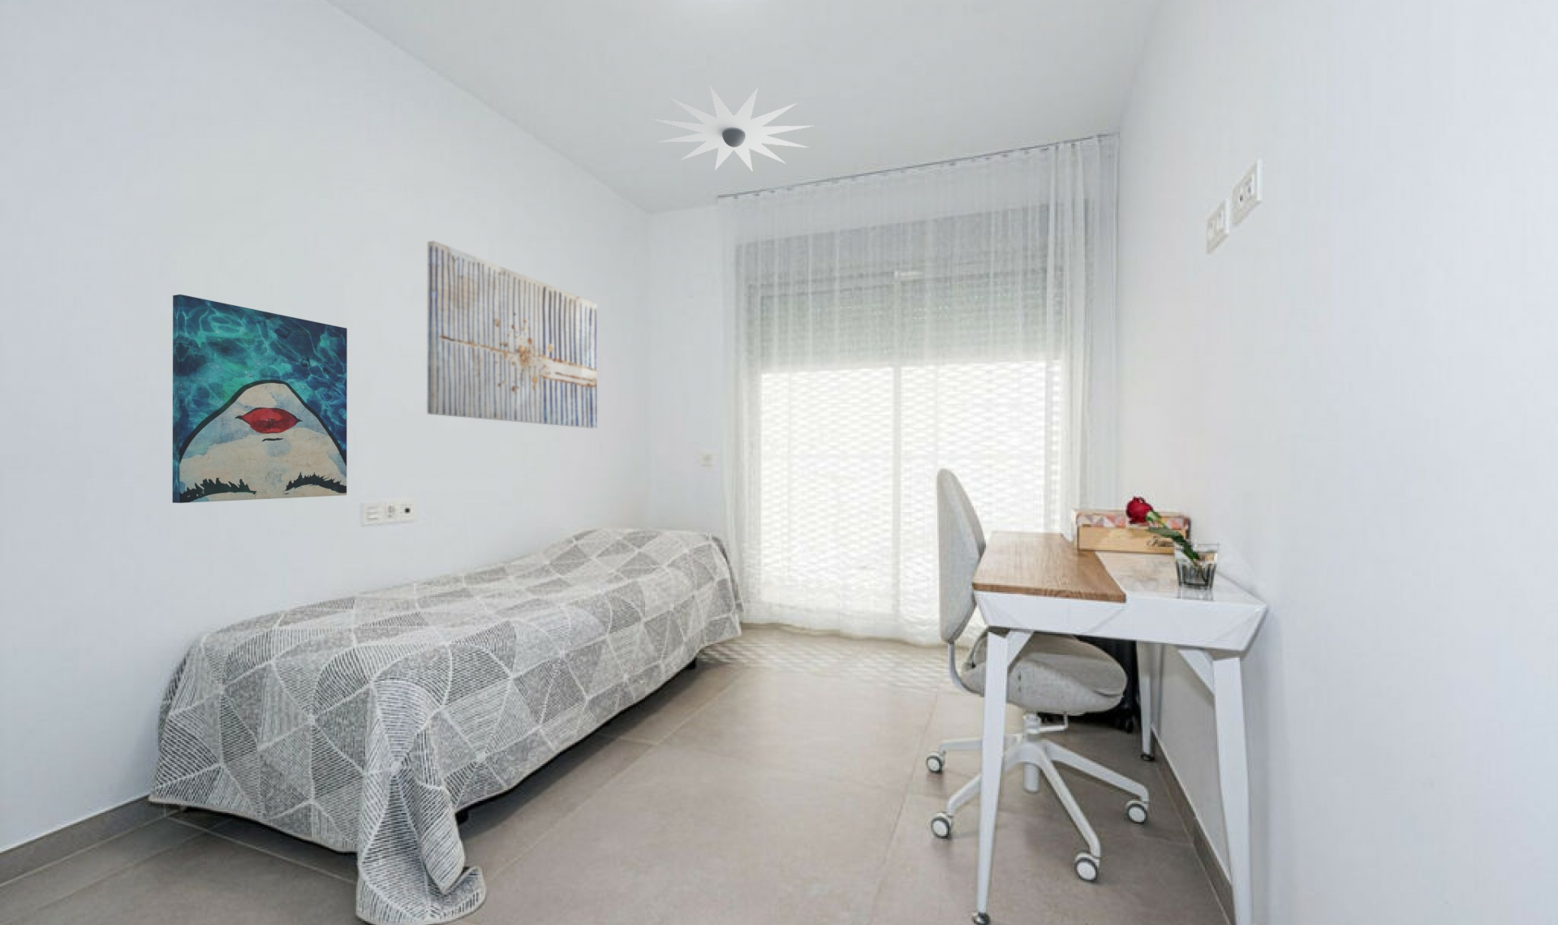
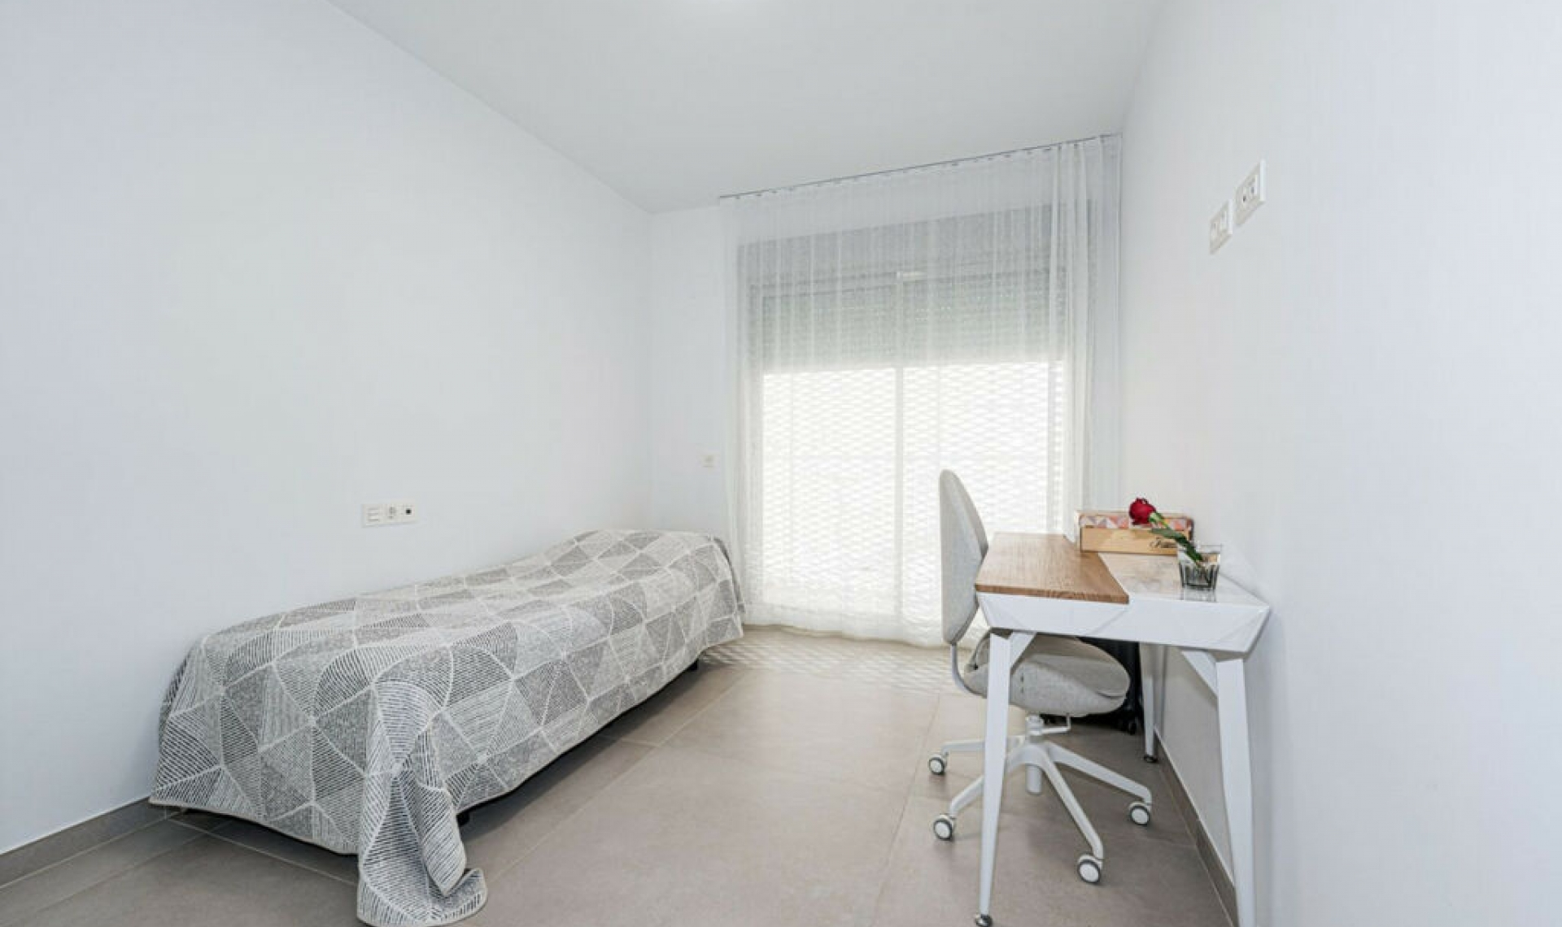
- wall art [172,294,348,504]
- wall art [426,240,598,429]
- ceiling light [653,85,814,172]
